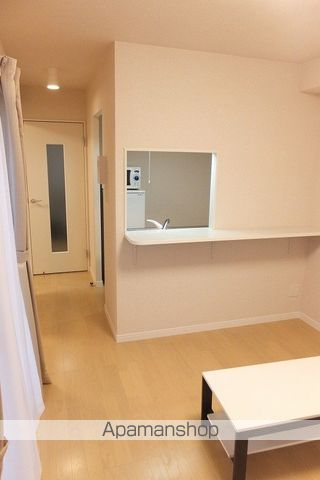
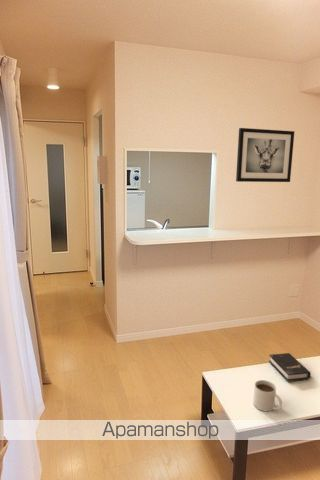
+ wall art [235,127,295,183]
+ mug [252,379,283,412]
+ hardback book [268,352,311,383]
